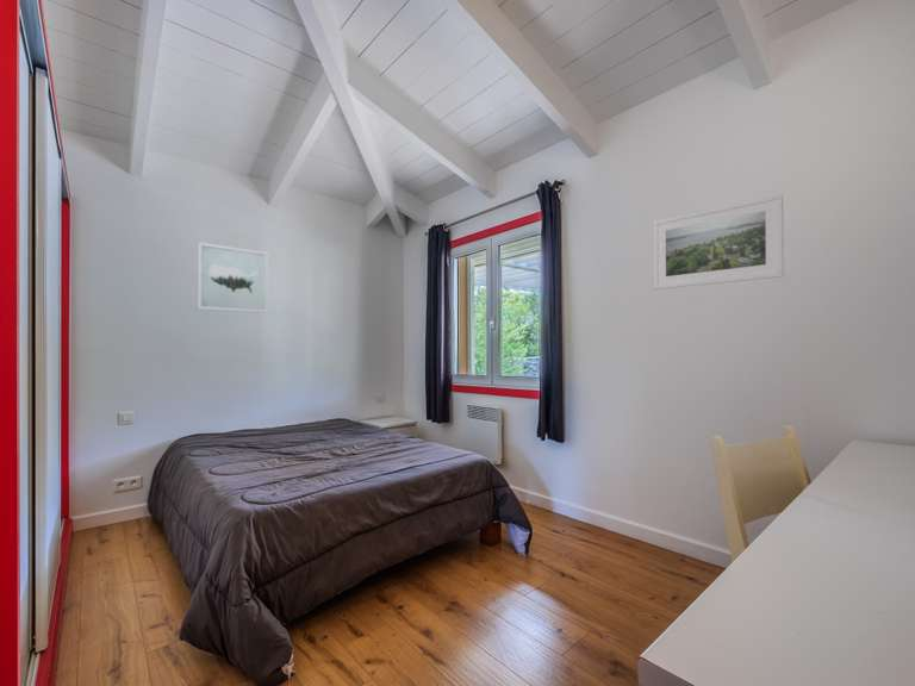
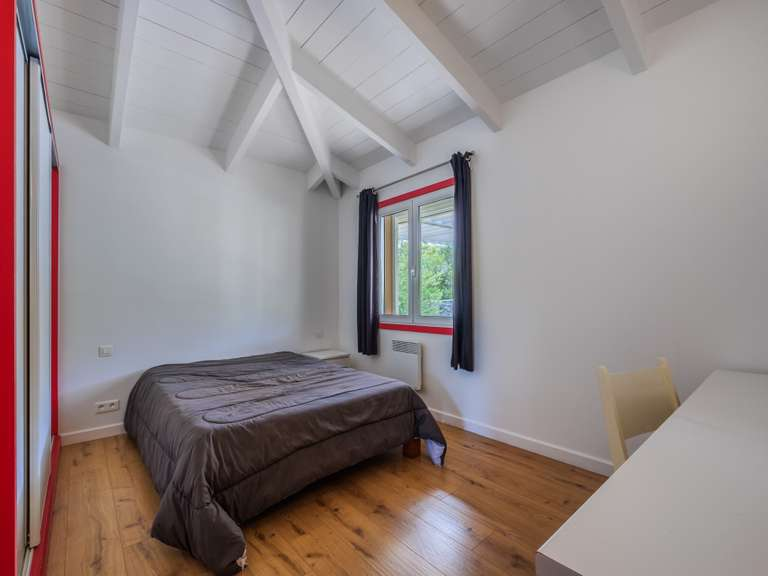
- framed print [652,192,785,291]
- wall art [195,241,269,314]
